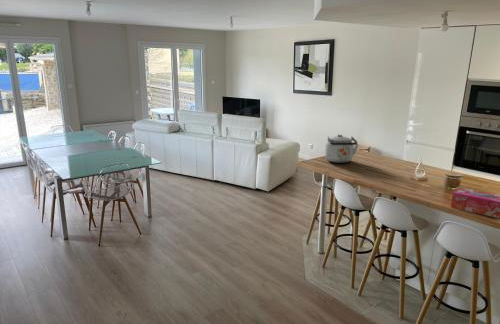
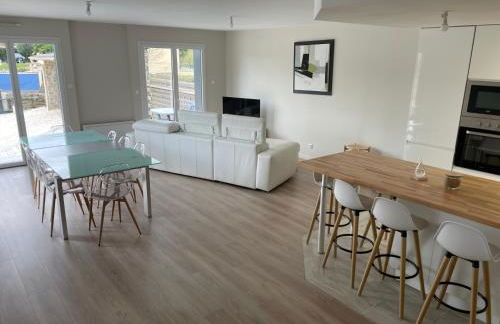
- kettle [324,134,360,164]
- tissue box [450,187,500,219]
